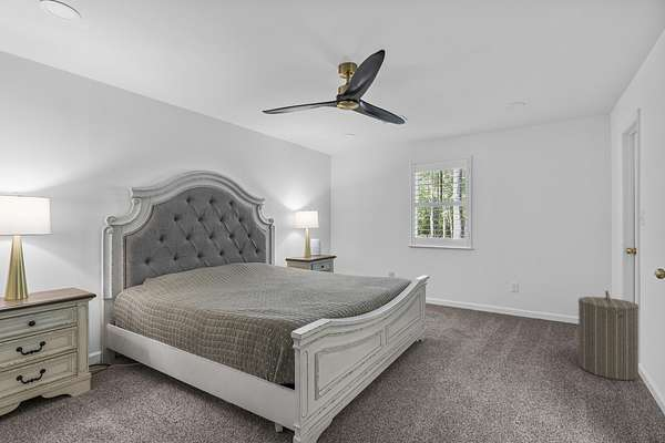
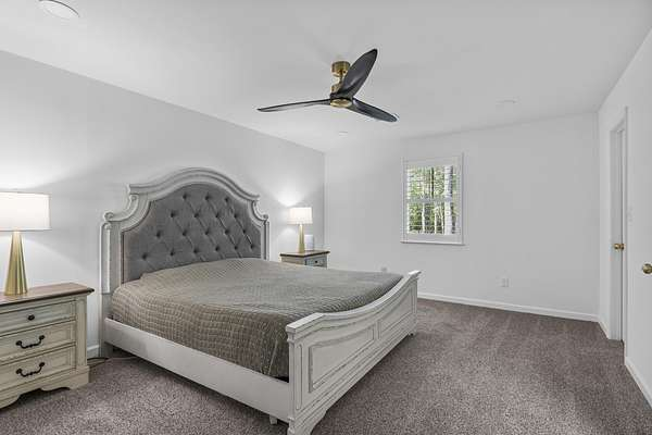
- laundry hamper [577,290,640,381]
